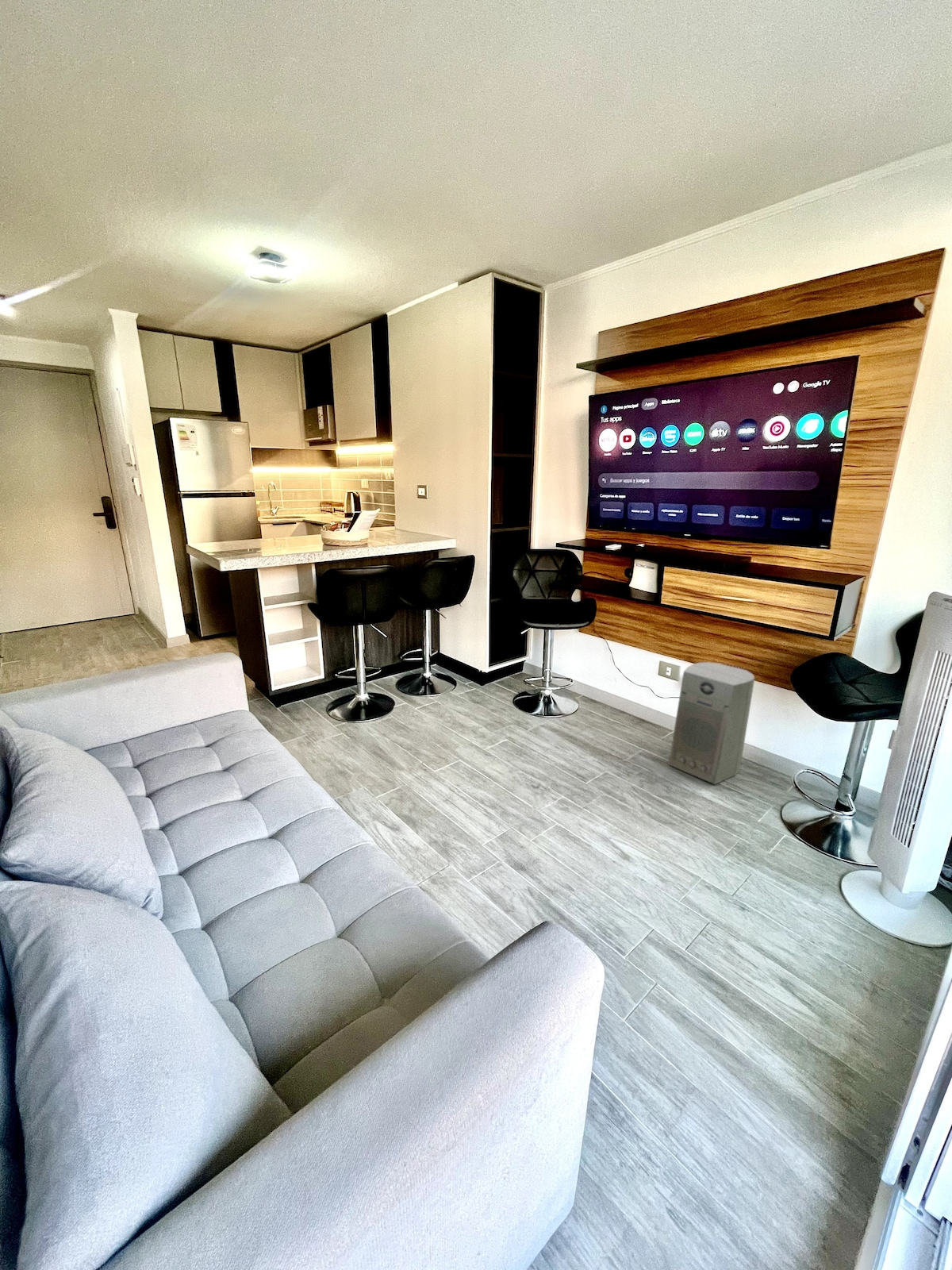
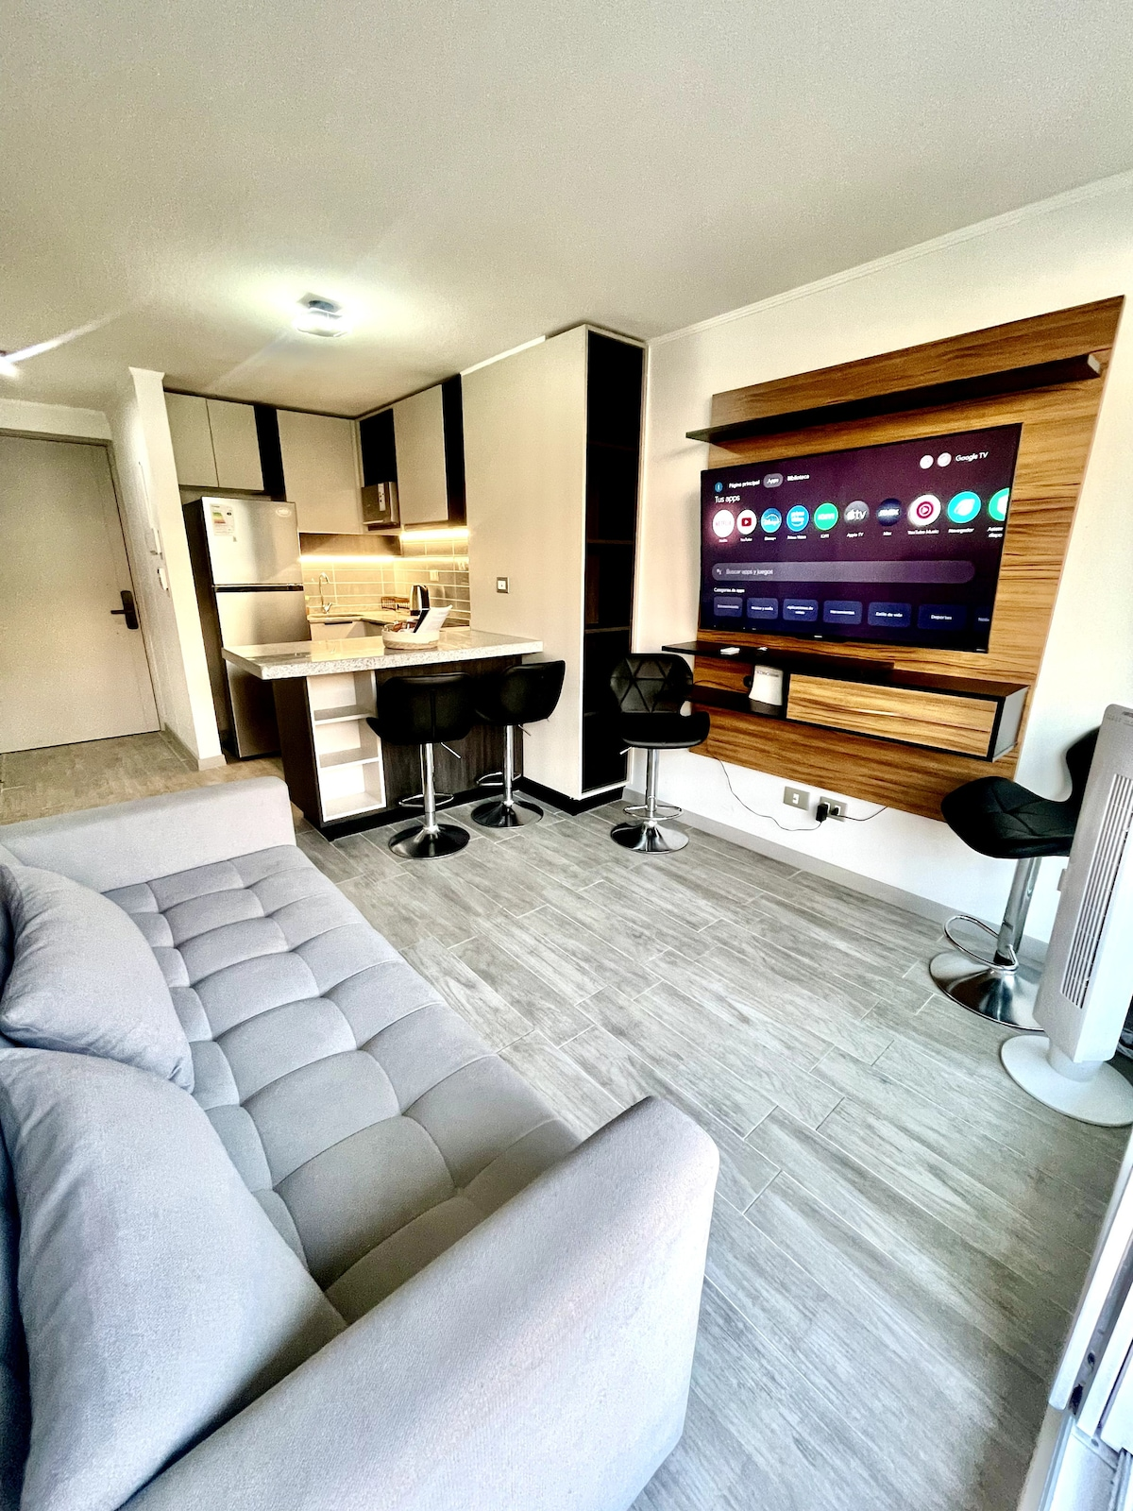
- fan [668,661,755,785]
